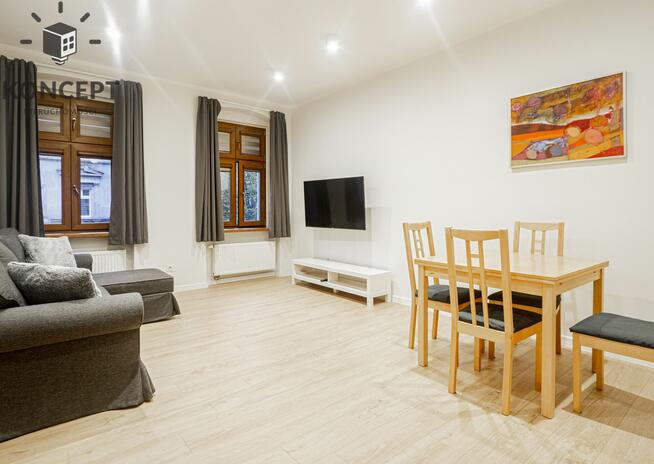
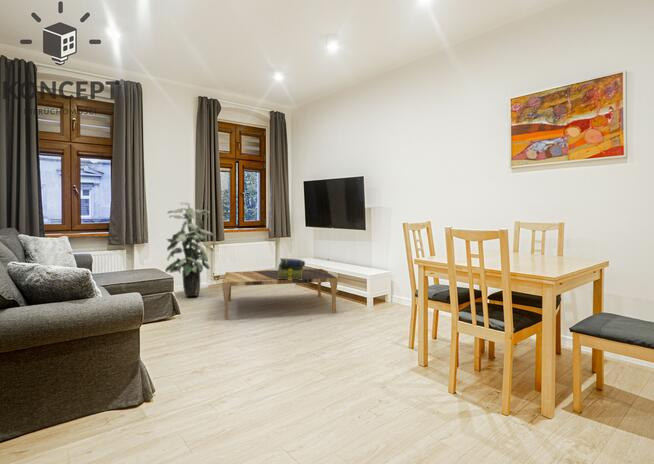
+ coffee table [221,268,339,319]
+ stack of books [277,257,306,280]
+ indoor plant [164,201,215,297]
